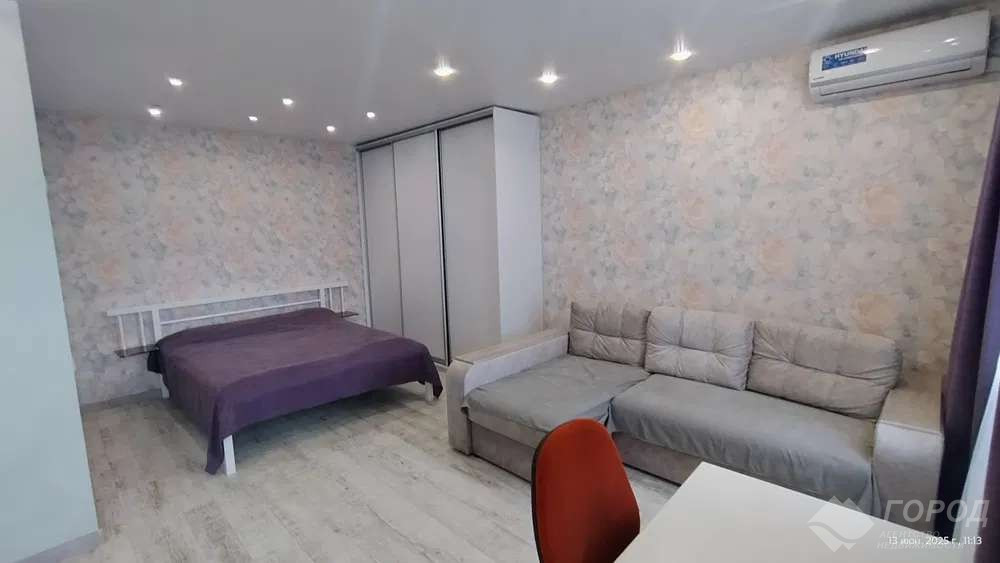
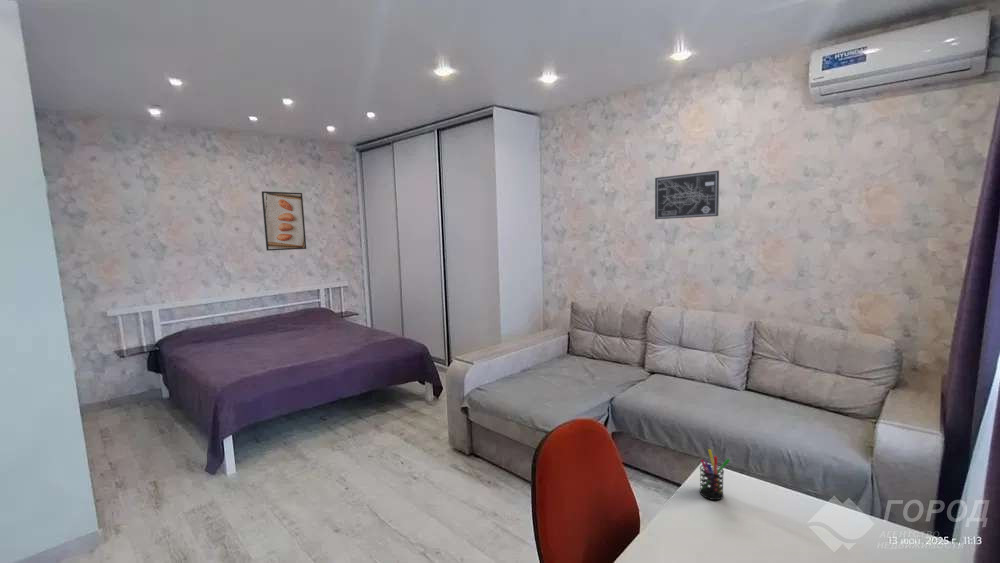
+ pen holder [699,448,731,501]
+ wall art [654,170,720,220]
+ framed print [261,190,307,252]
